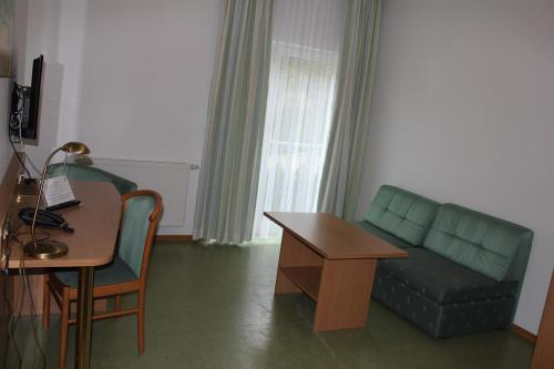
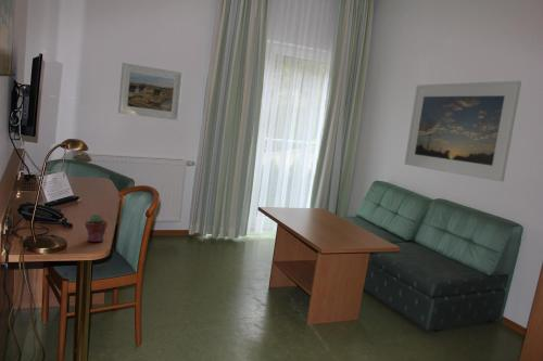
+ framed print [404,80,522,182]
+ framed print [117,62,184,121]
+ potted succulent [85,214,109,243]
